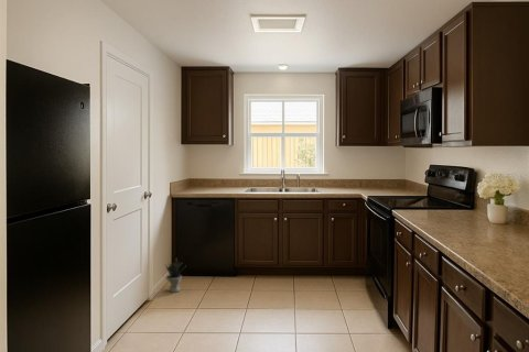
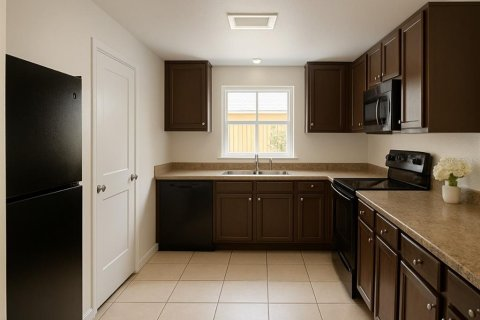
- potted plant [164,258,186,294]
